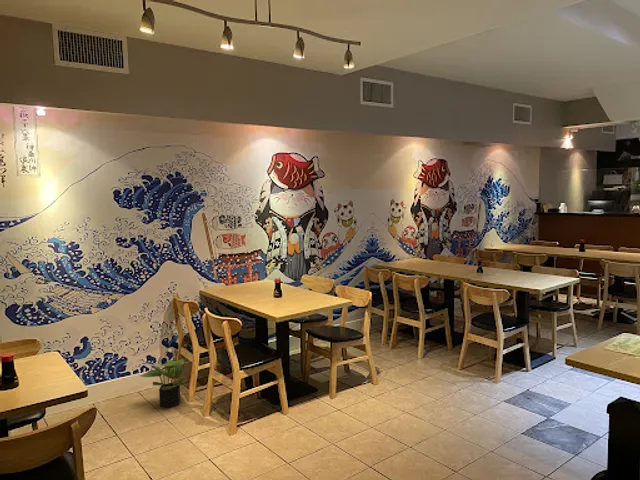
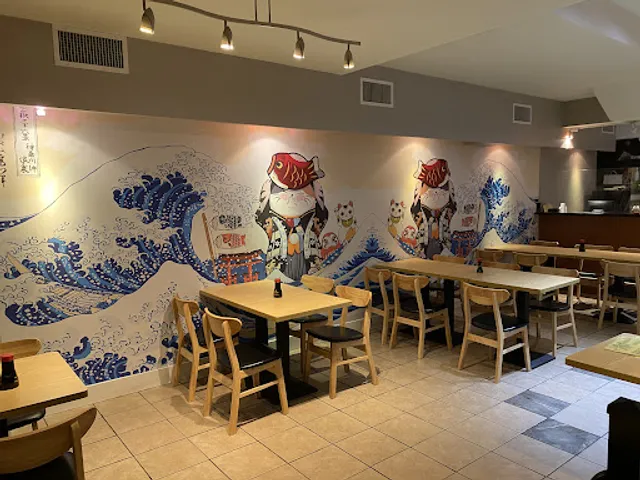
- potted plant [140,358,186,409]
